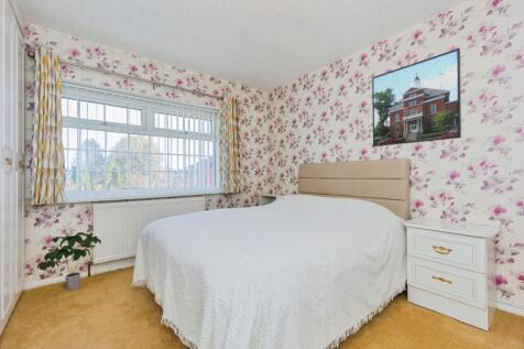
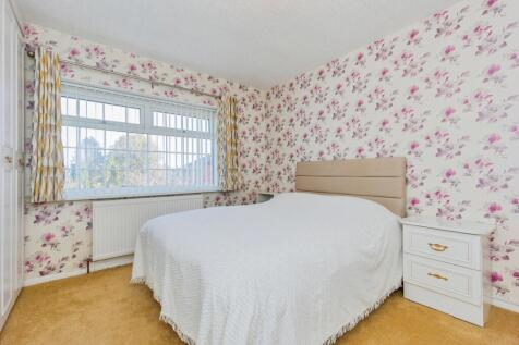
- potted plant [36,231,102,291]
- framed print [371,47,462,148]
